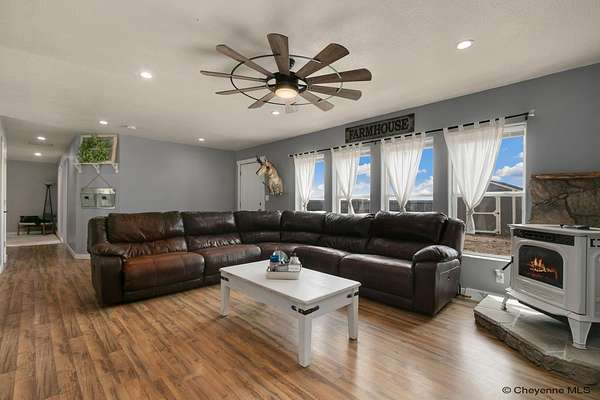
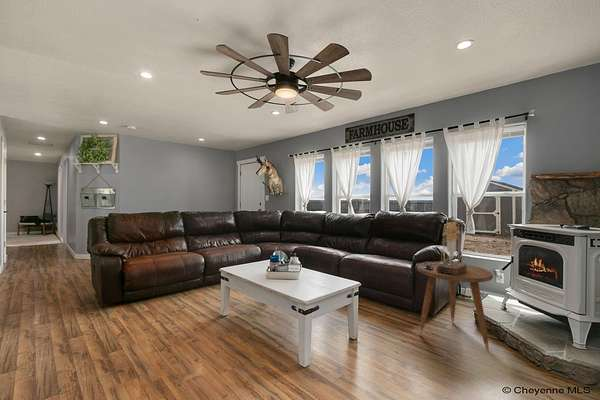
+ side table [416,261,494,352]
+ table lamp [424,216,467,275]
